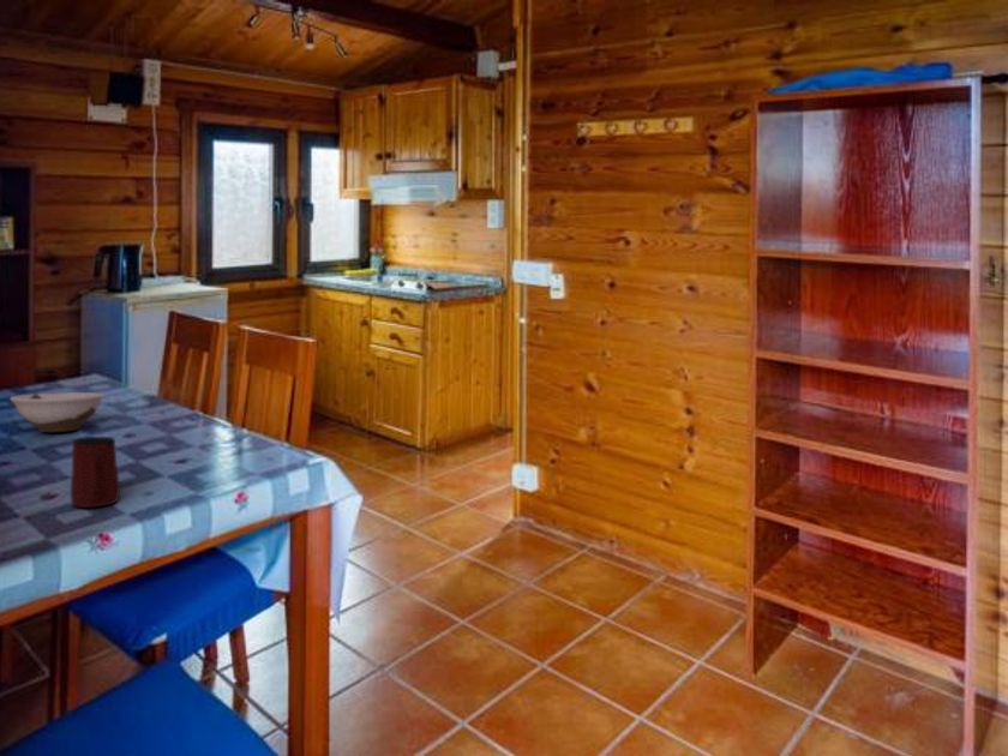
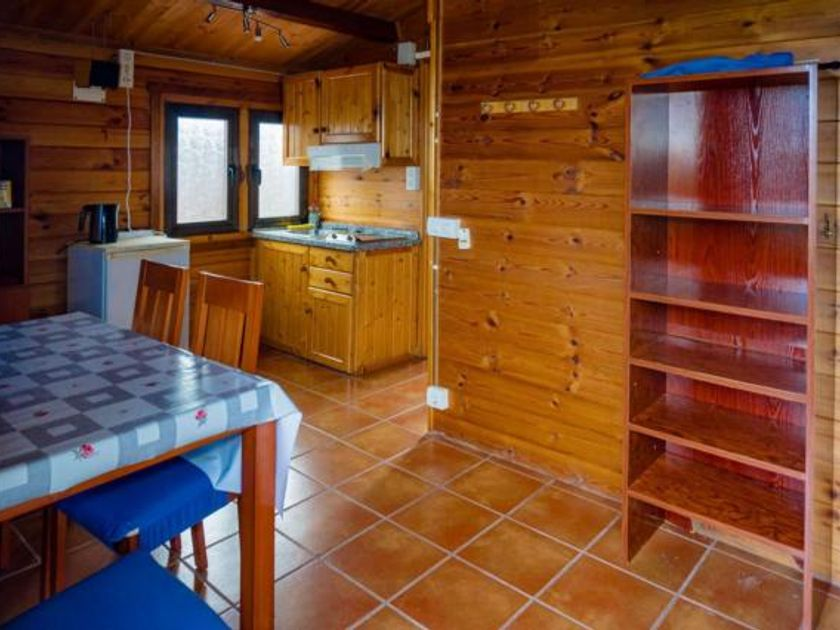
- bowl [8,391,106,433]
- mug [70,436,121,509]
